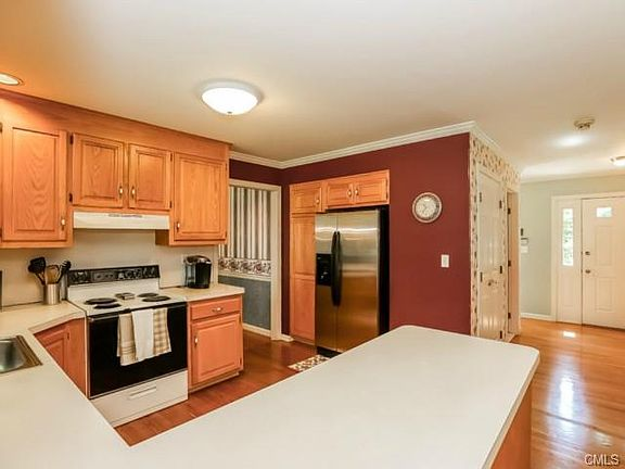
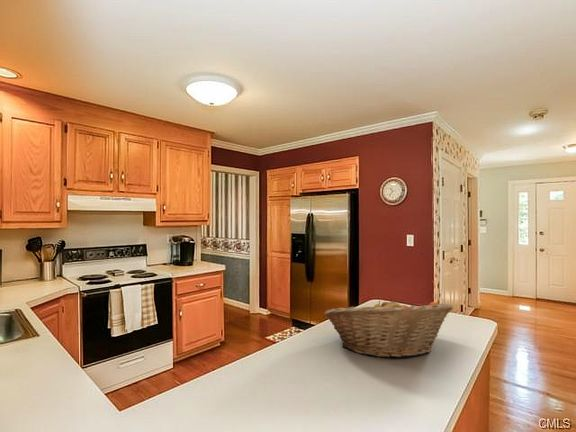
+ fruit basket [323,296,454,359]
